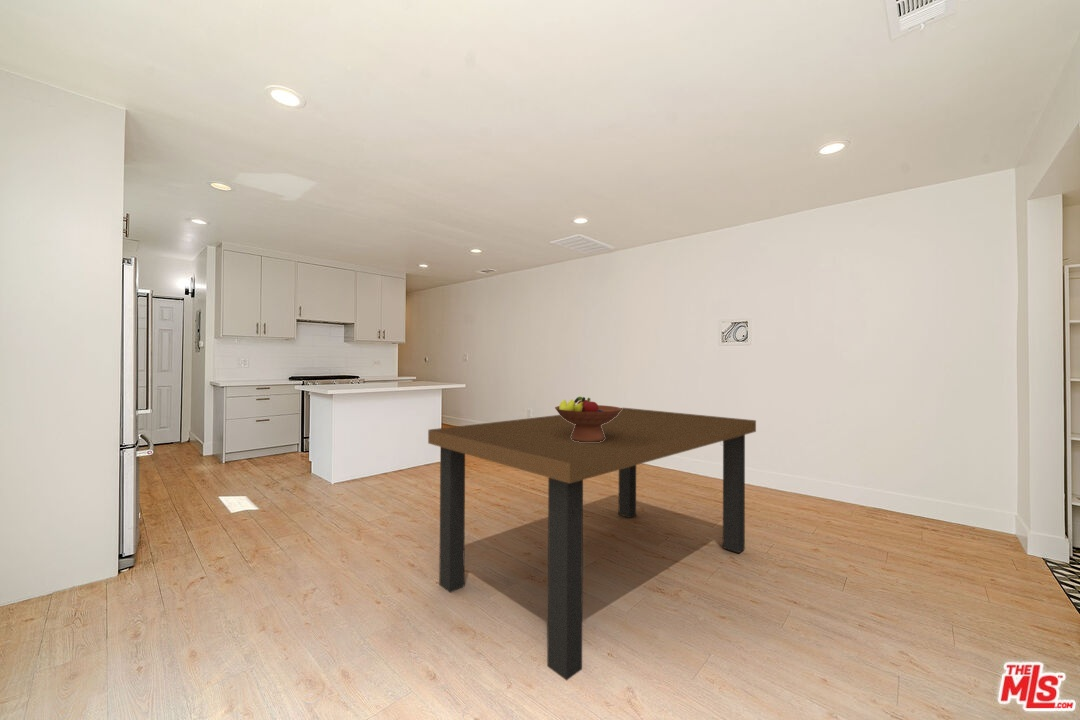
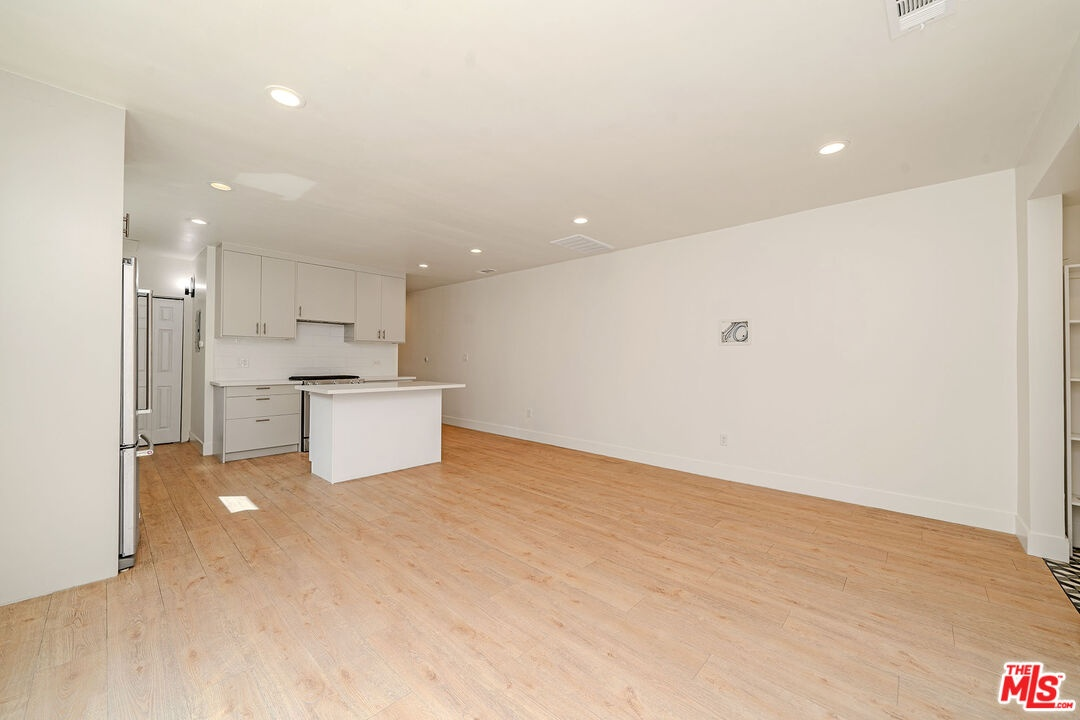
- fruit bowl [554,396,622,442]
- dining table [427,407,757,681]
